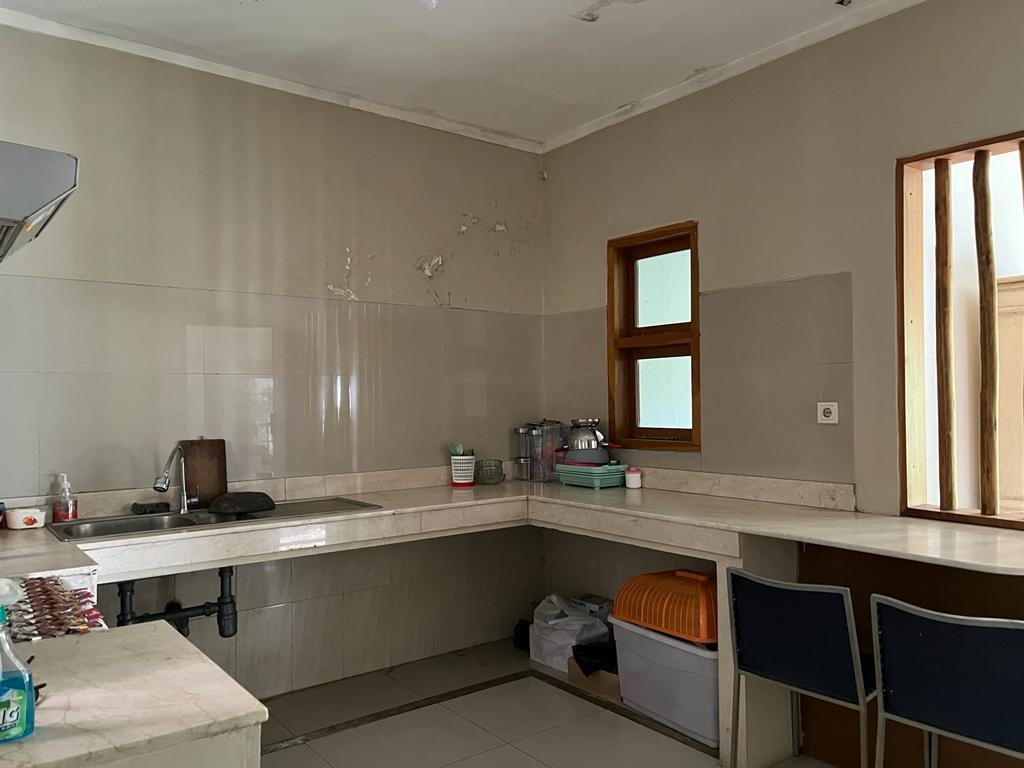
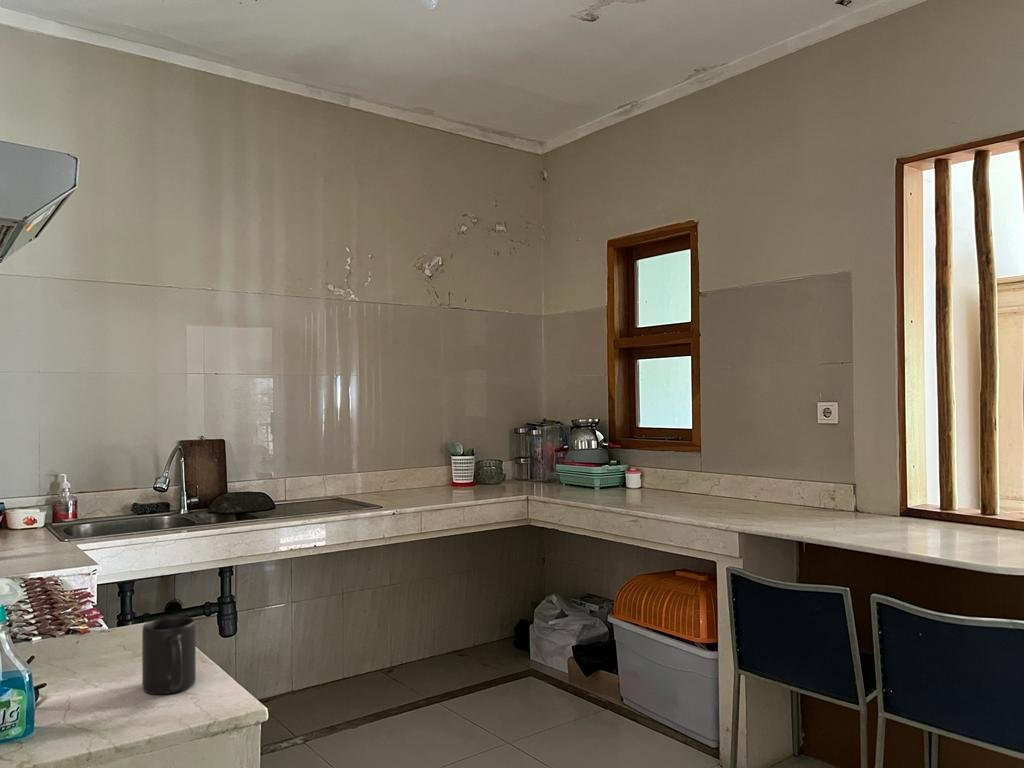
+ mug [141,615,197,695]
